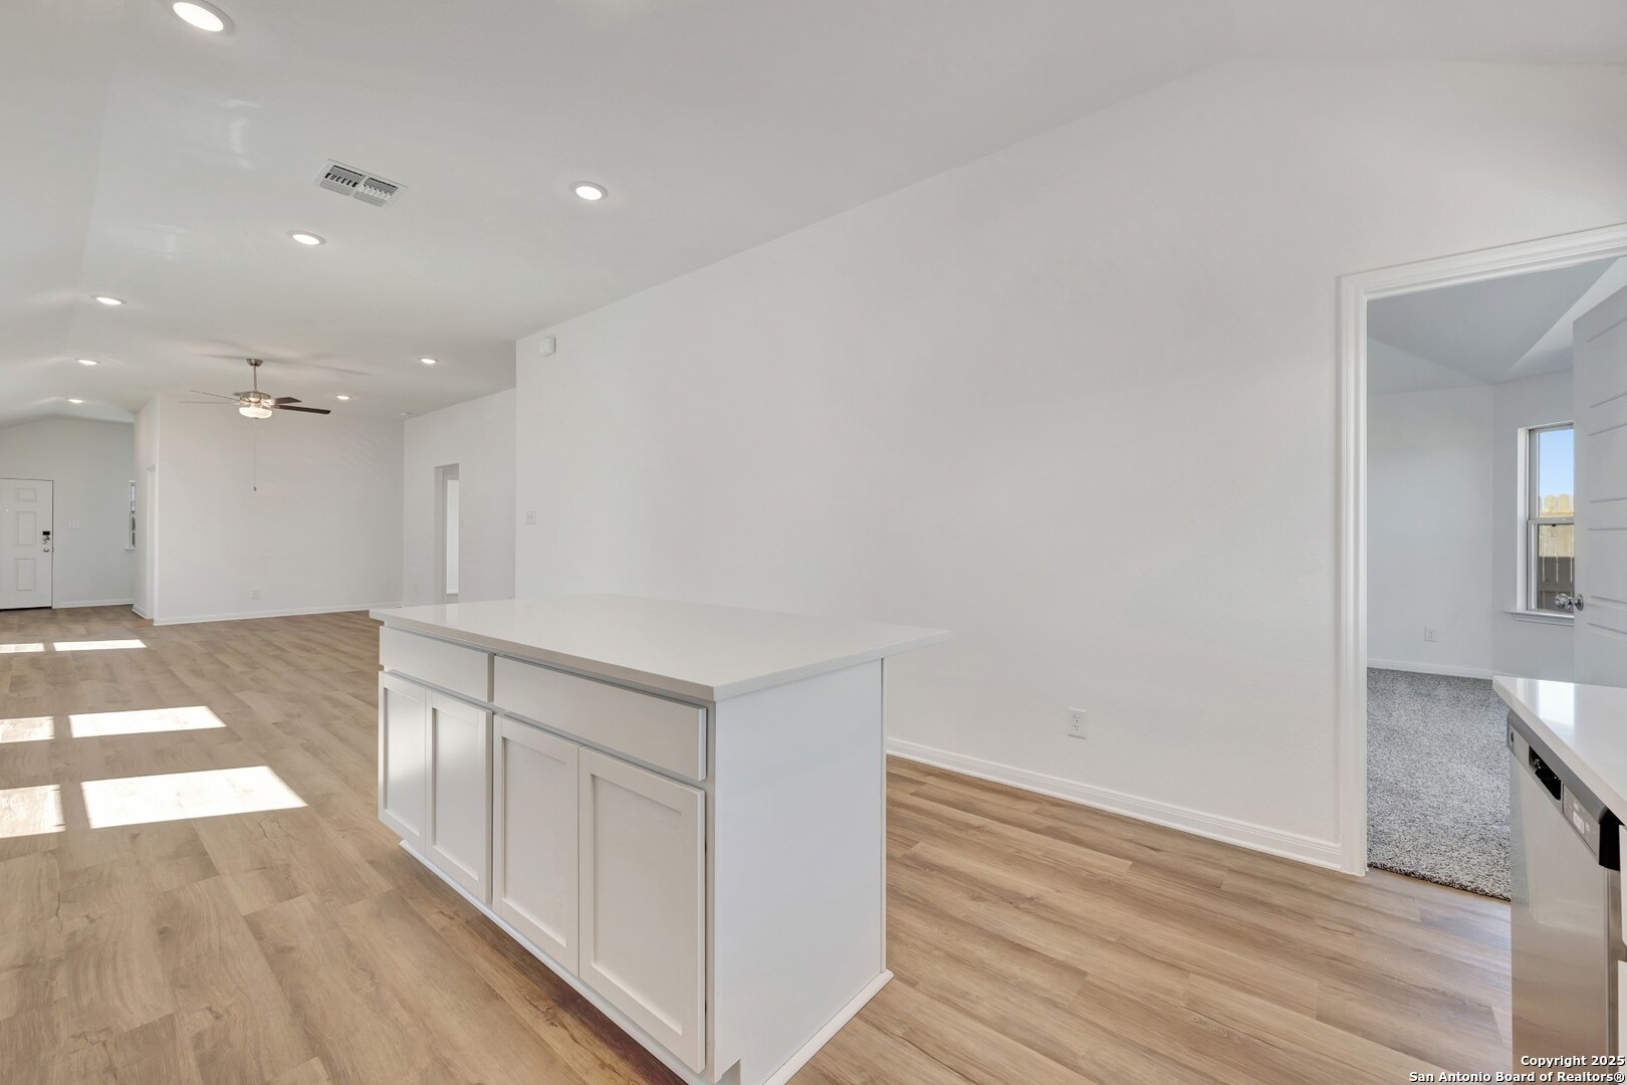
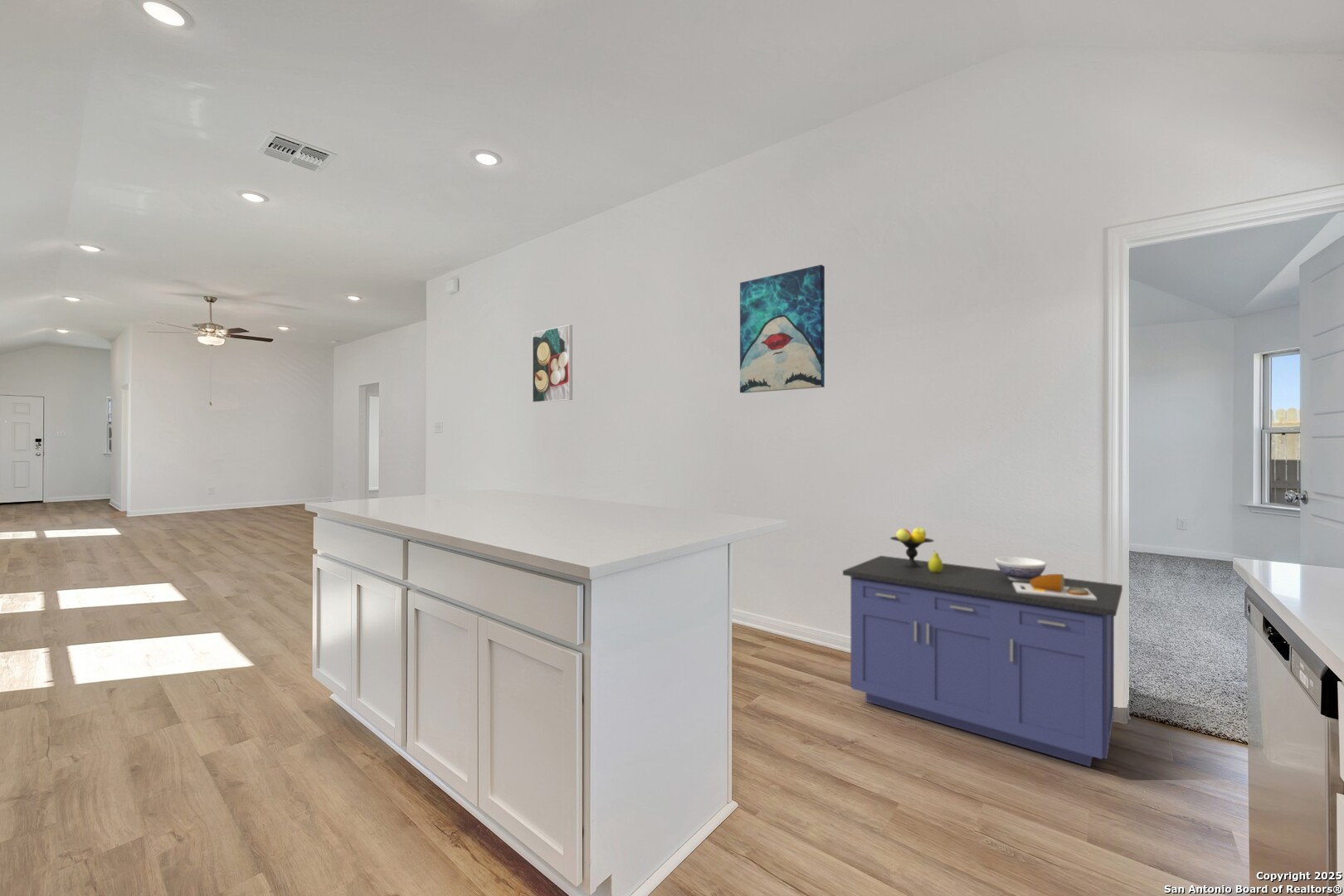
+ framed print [532,324,573,403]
+ storage cabinet [842,527,1123,767]
+ wall art [739,264,825,394]
